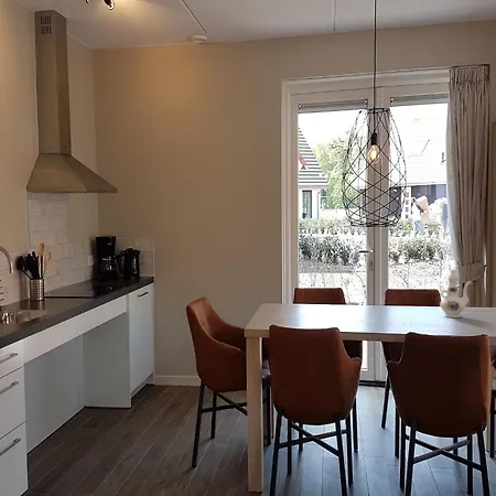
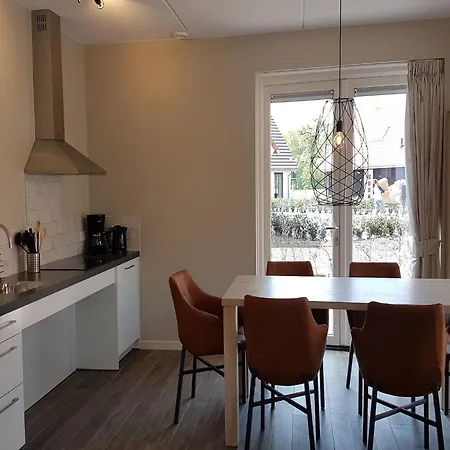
- chinaware [439,268,473,319]
